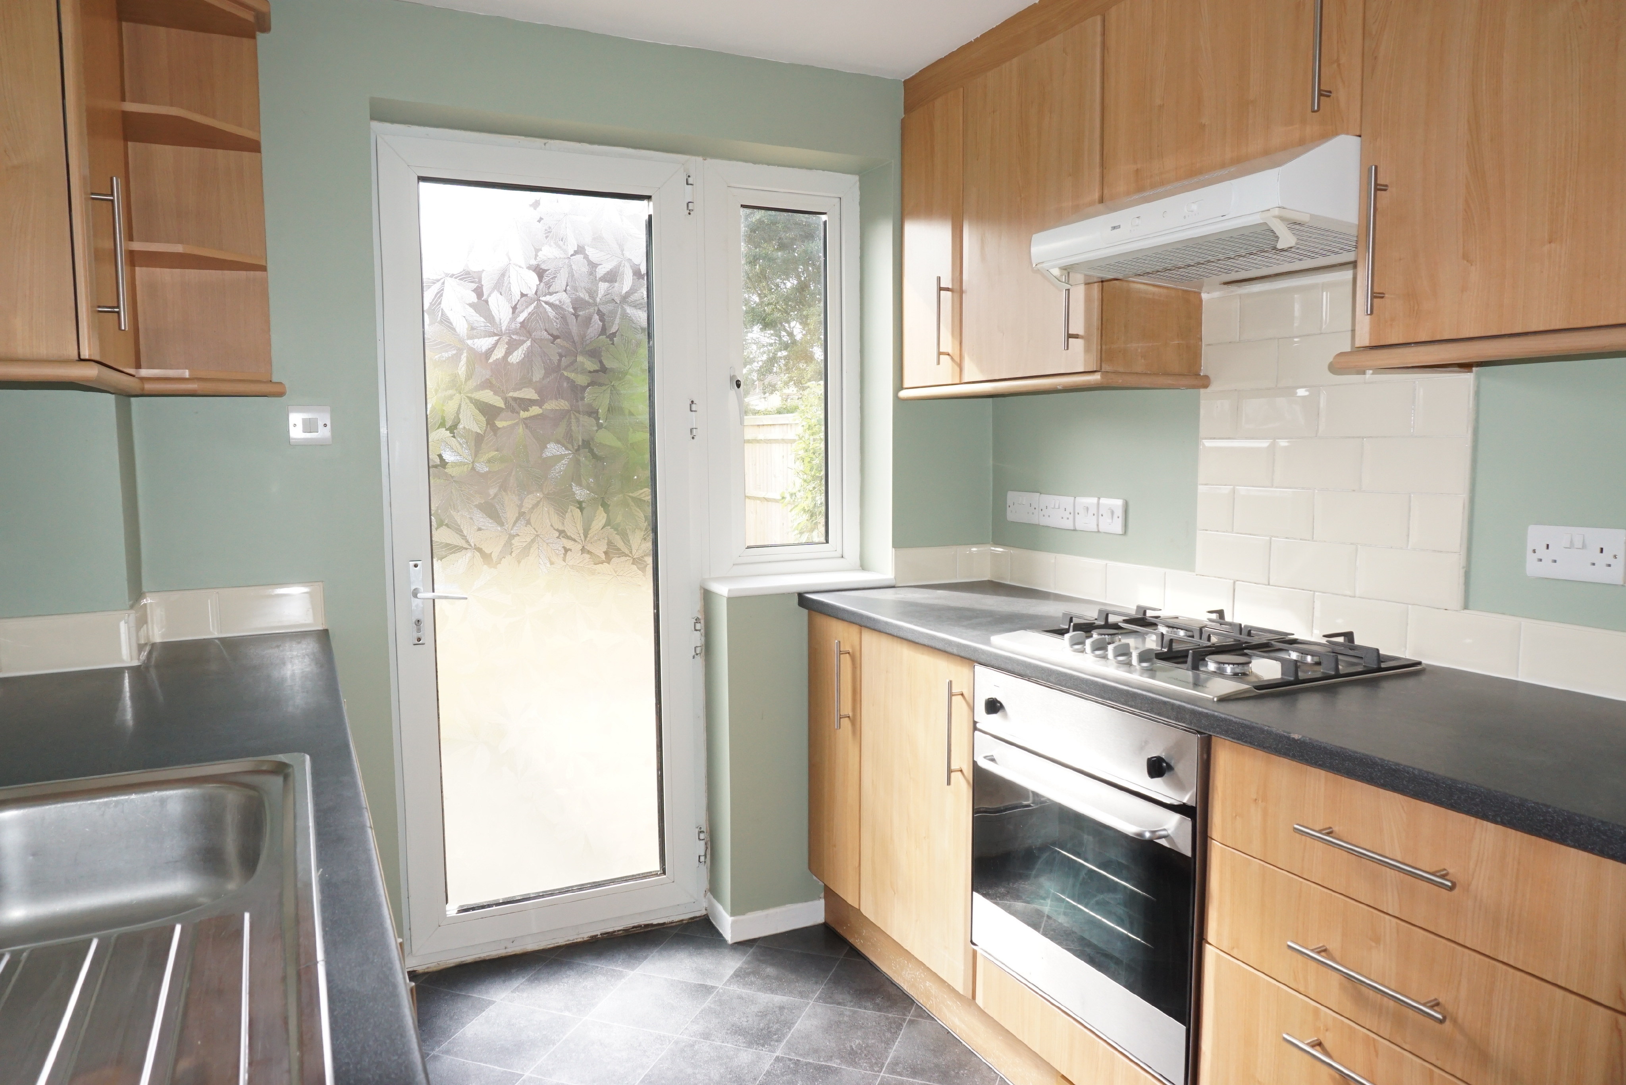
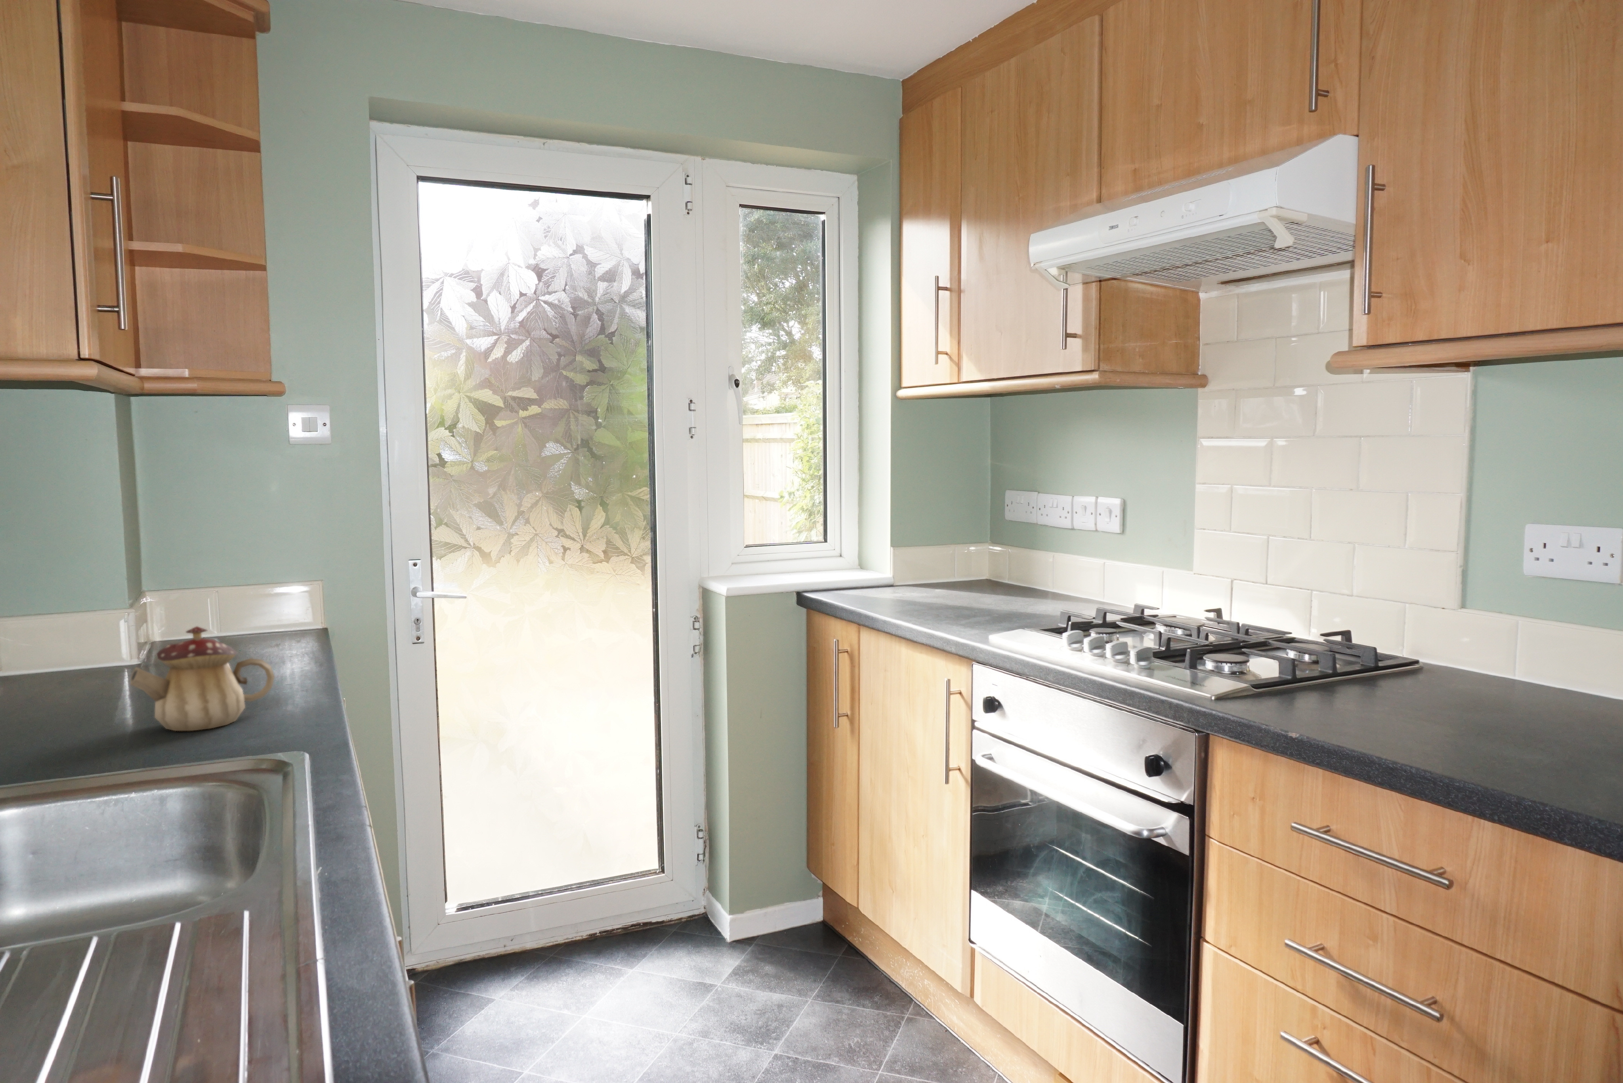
+ teapot [129,626,275,731]
